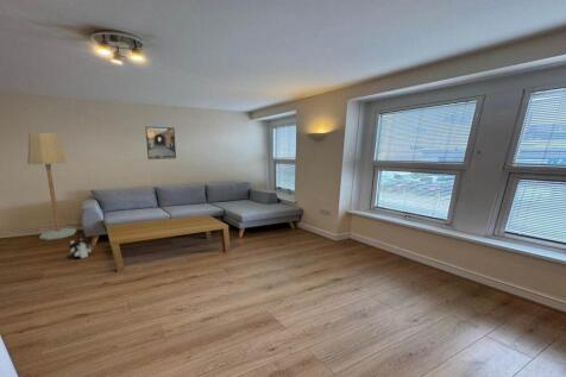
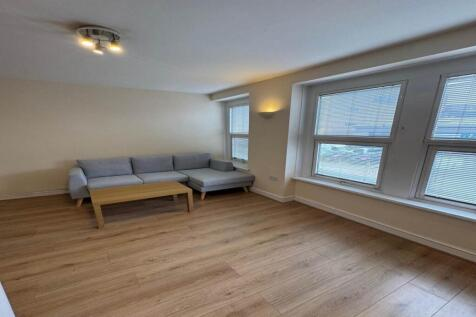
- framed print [144,126,177,161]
- plush toy [68,238,94,259]
- floor lamp [26,132,77,241]
